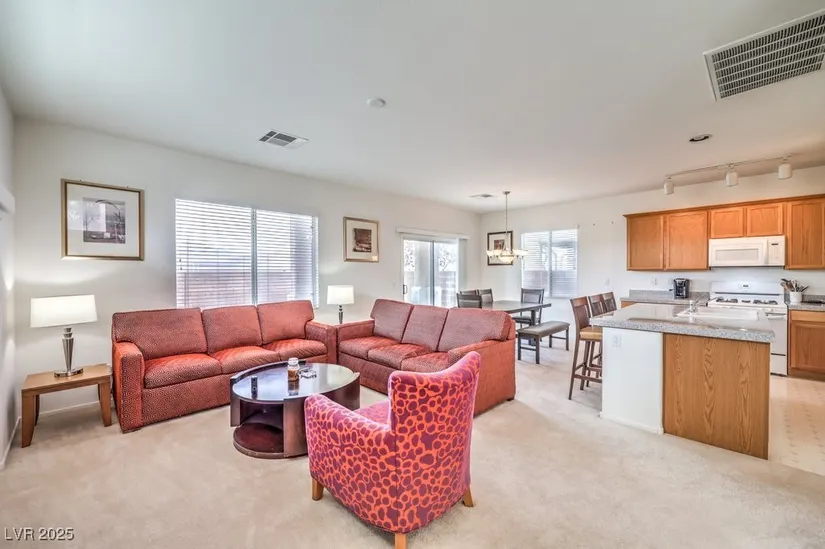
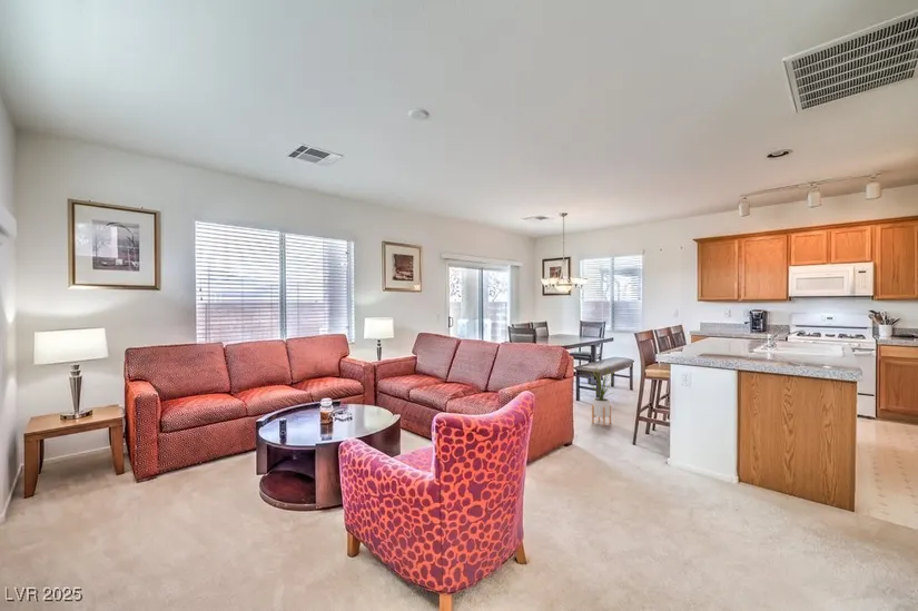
+ house plant [582,361,616,427]
